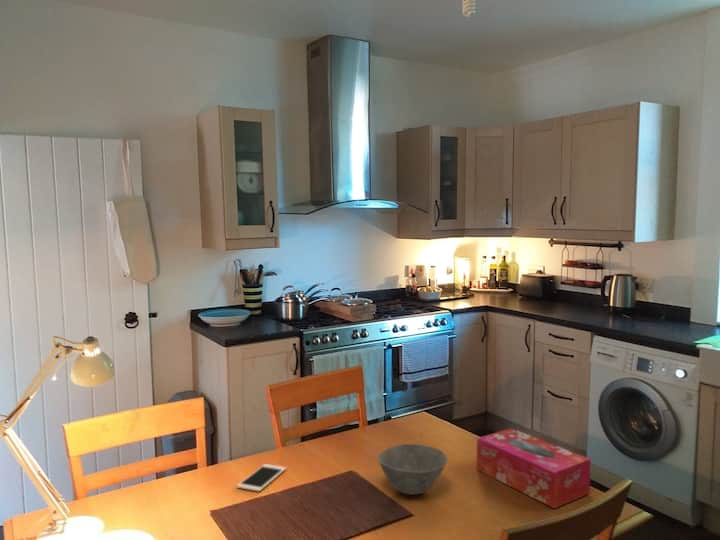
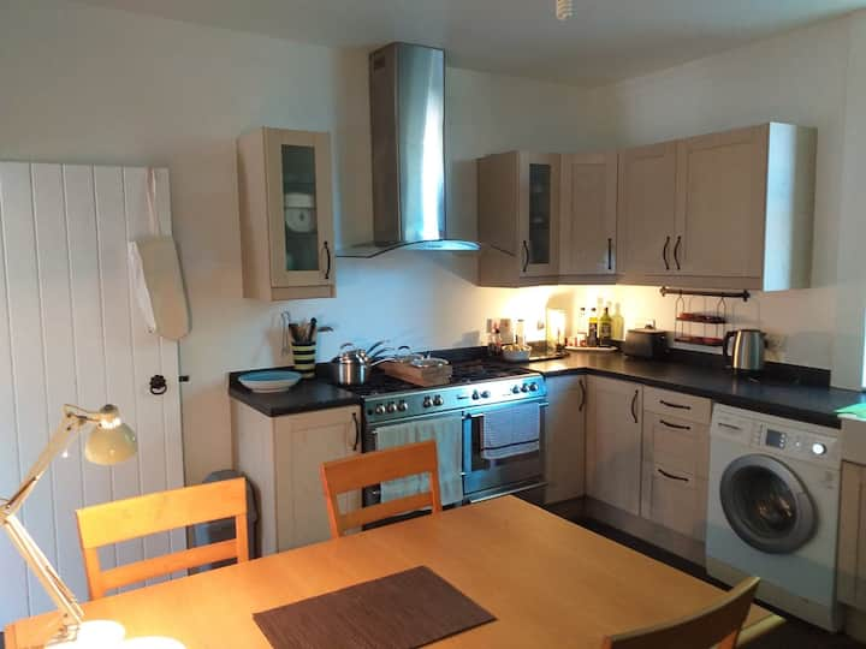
- cell phone [236,463,287,493]
- tissue box [476,427,592,509]
- bowl [377,443,449,495]
